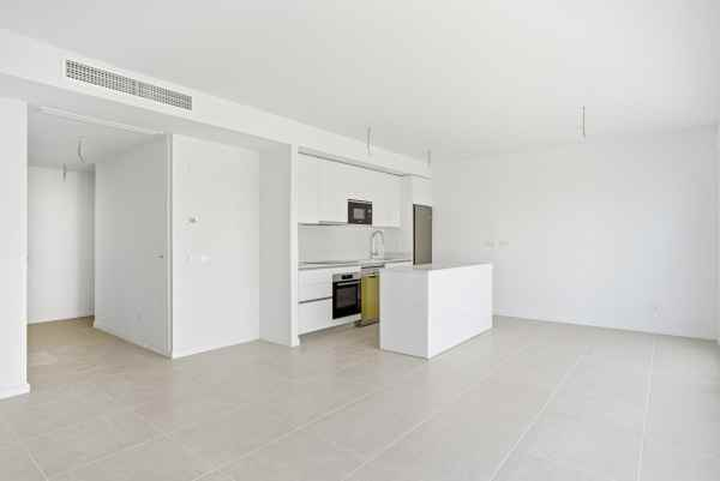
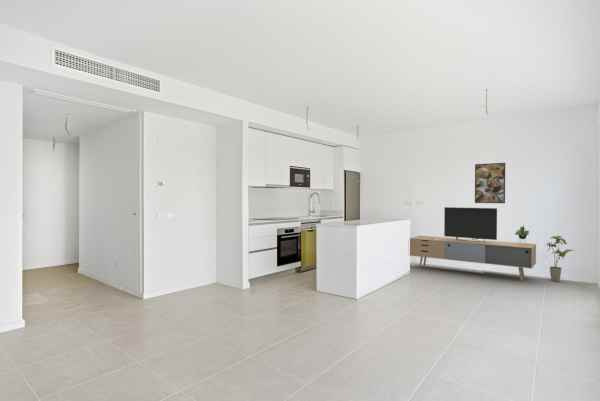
+ house plant [544,235,576,283]
+ media console [409,206,537,281]
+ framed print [474,162,506,204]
